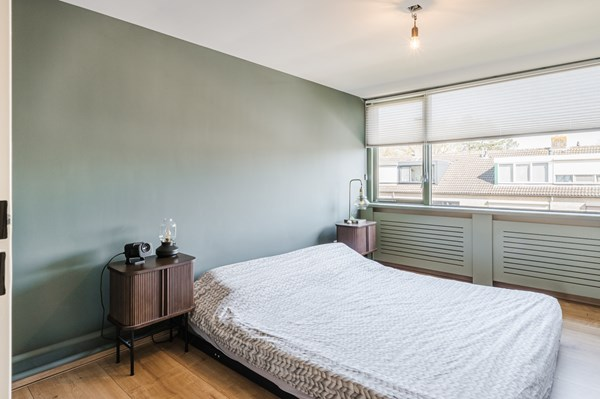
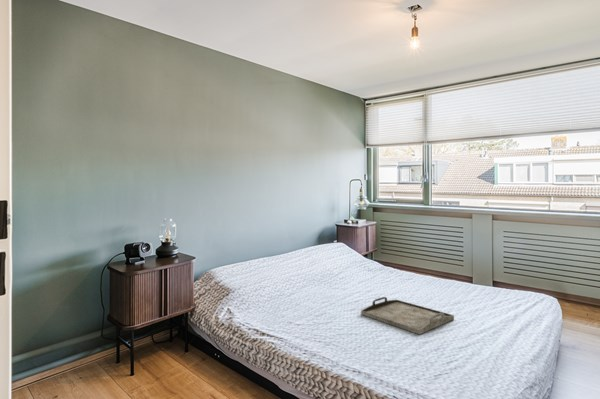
+ serving tray [360,296,455,335]
